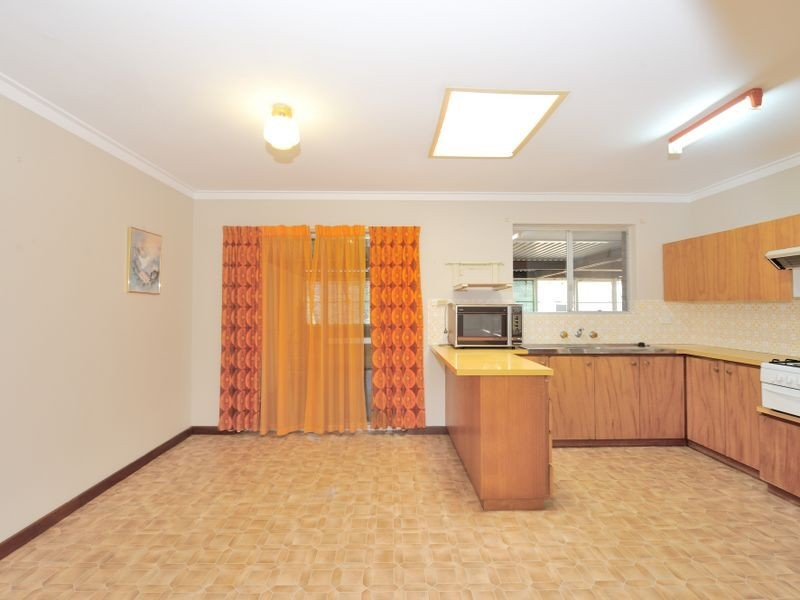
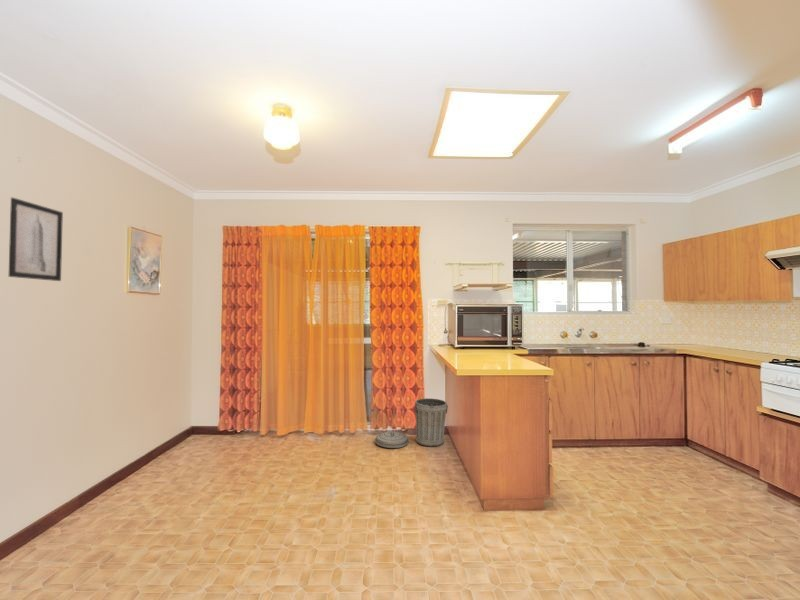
+ trash can [374,397,449,449]
+ wall art [8,197,64,282]
